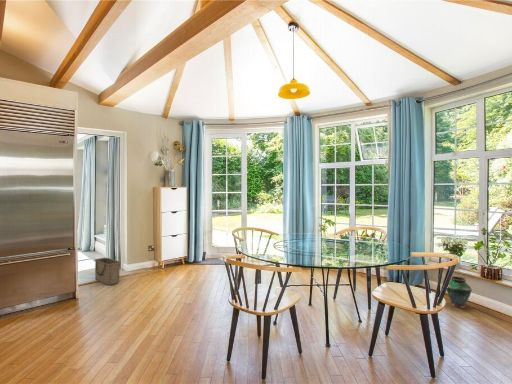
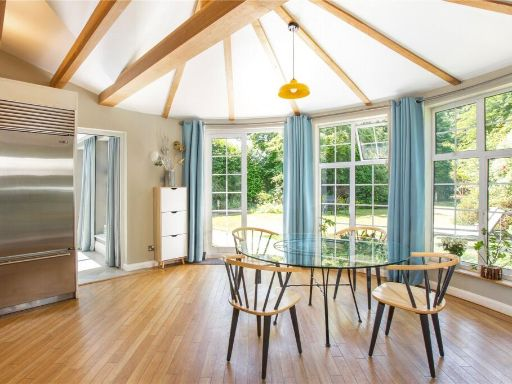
- vase [446,275,473,309]
- basket [93,257,121,286]
